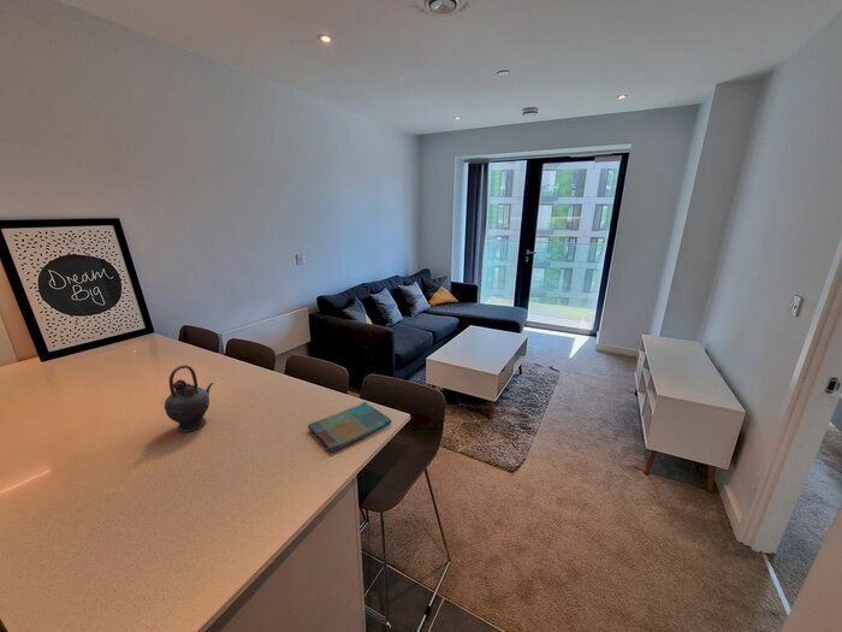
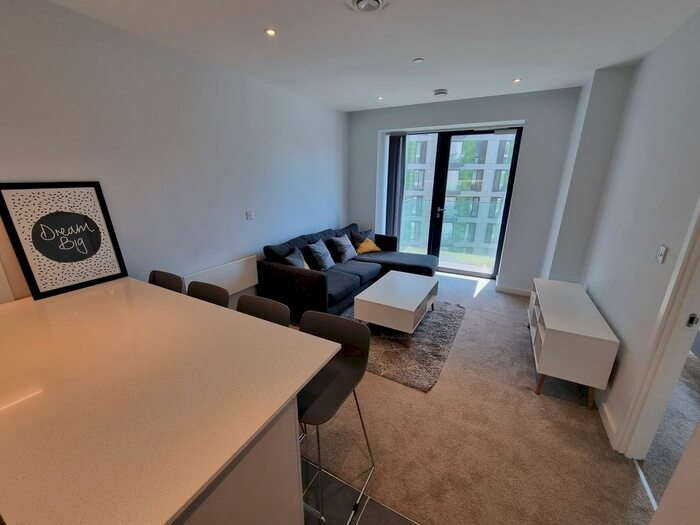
- dish towel [307,401,392,454]
- teapot [164,364,214,433]
